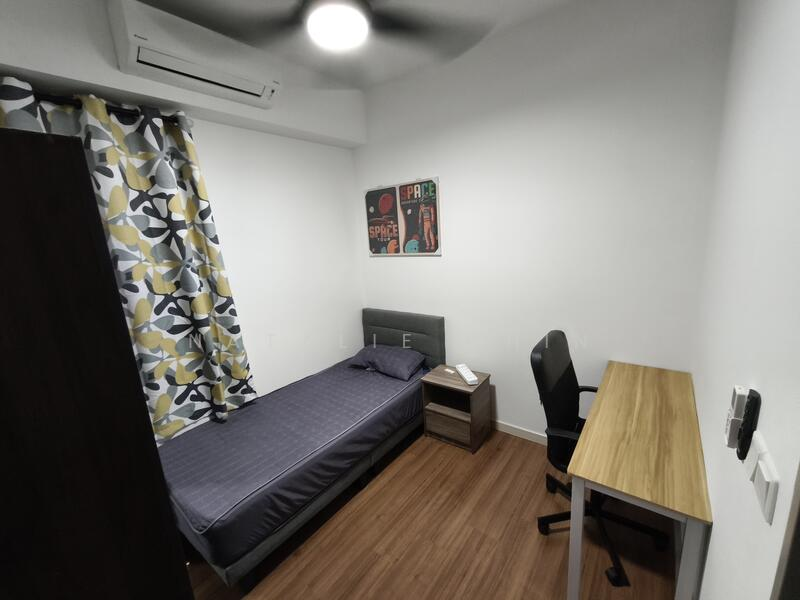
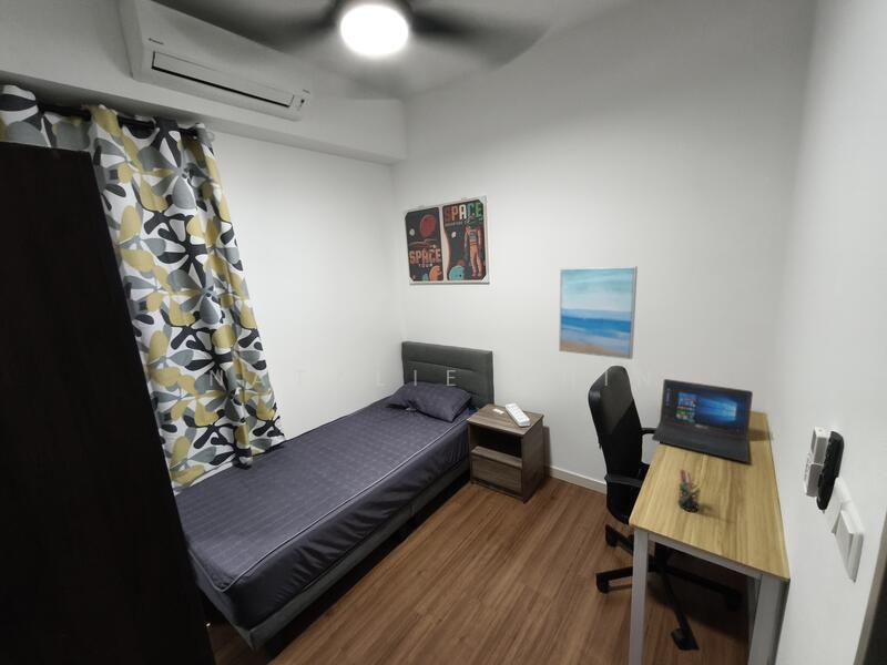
+ pen holder [676,469,704,512]
+ laptop [651,378,754,463]
+ wall art [558,265,639,360]
